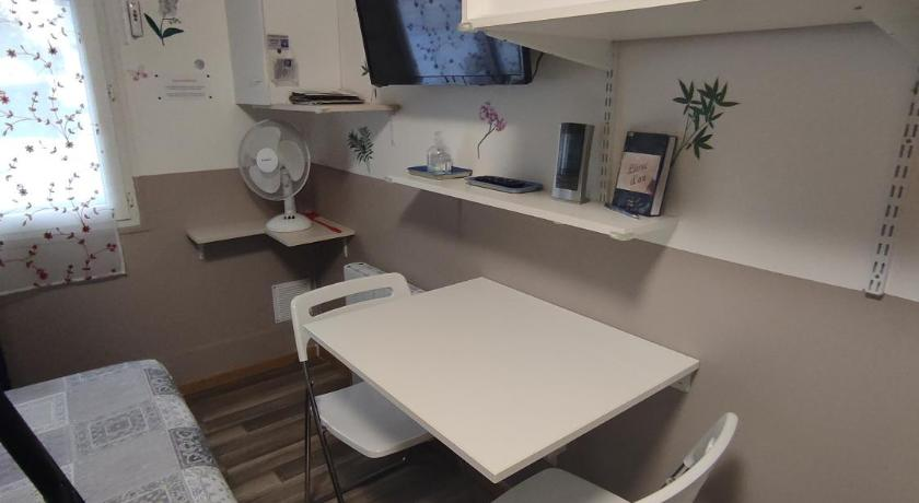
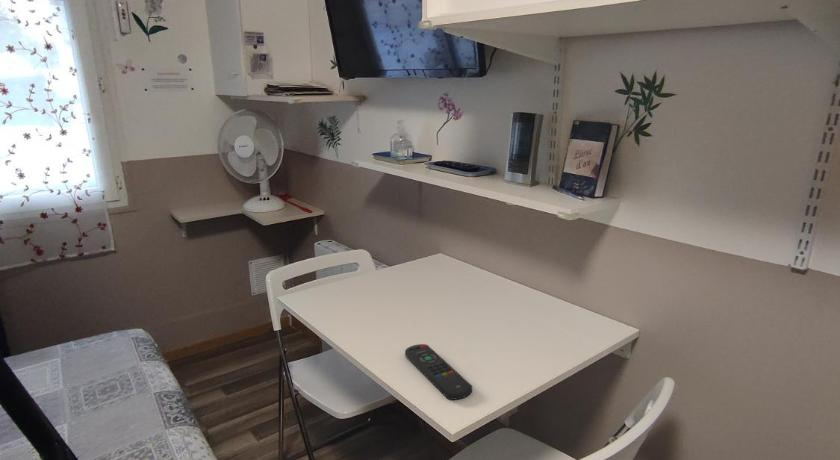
+ remote control [404,343,473,401]
